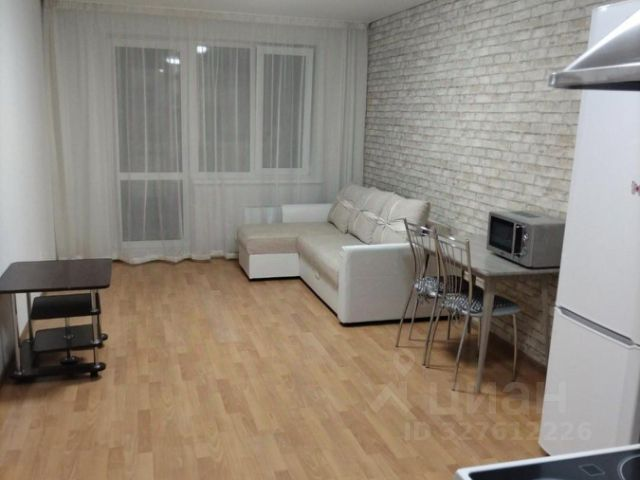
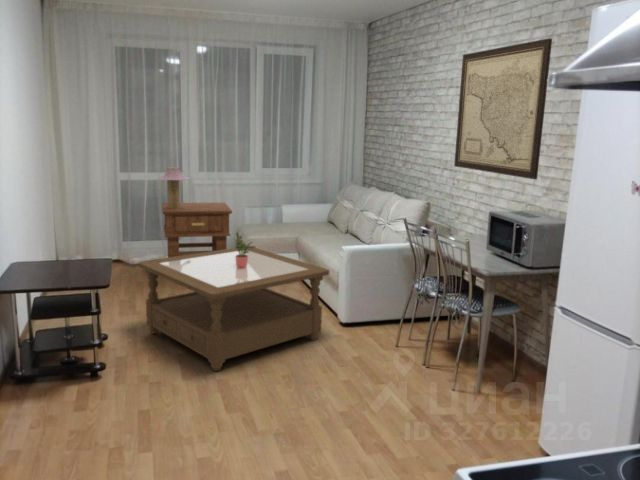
+ potted plant [235,232,257,268]
+ wall art [453,37,553,180]
+ coffee table [138,245,330,372]
+ side table [161,202,233,258]
+ table lamp [158,167,191,208]
